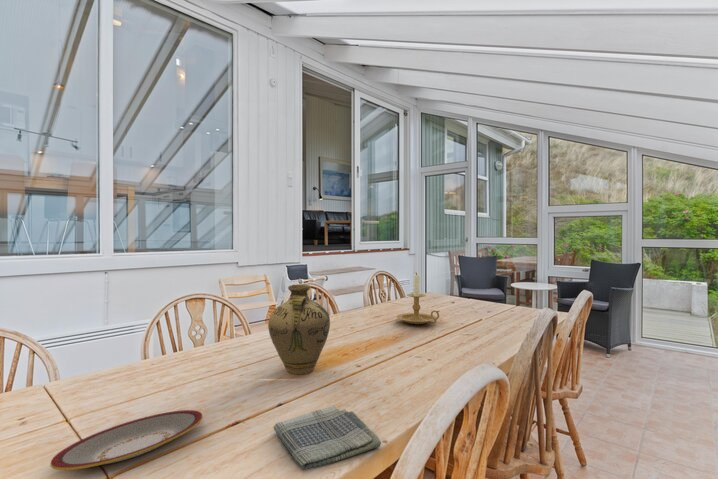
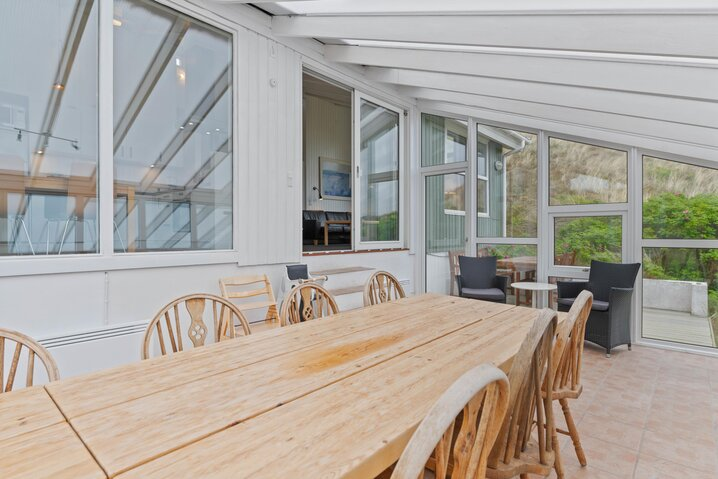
- plate [50,409,204,471]
- candle holder [395,272,441,325]
- dish towel [272,404,382,471]
- jug [267,283,331,375]
